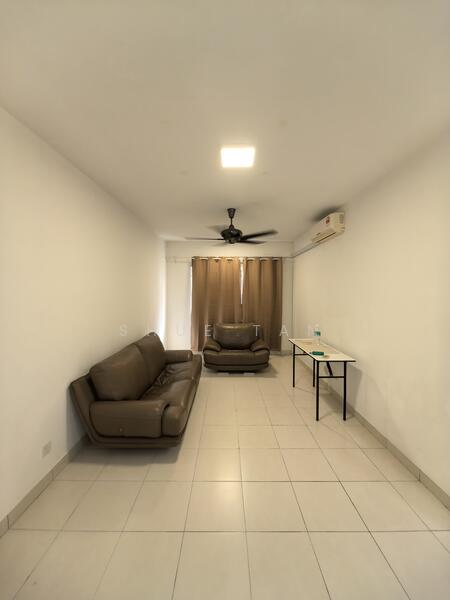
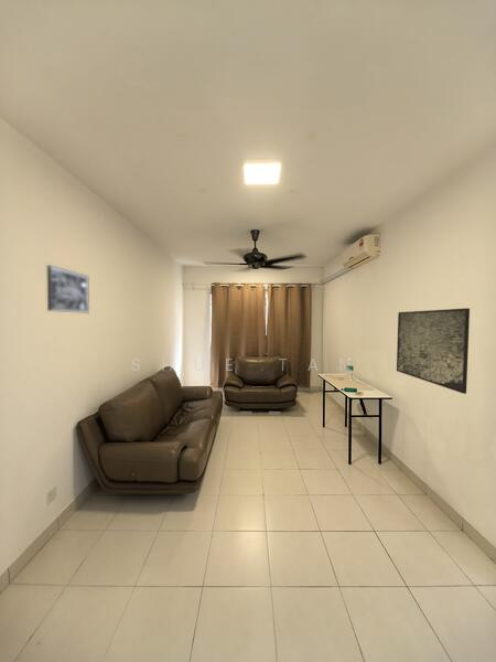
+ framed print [396,307,471,395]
+ wall art [46,264,90,314]
